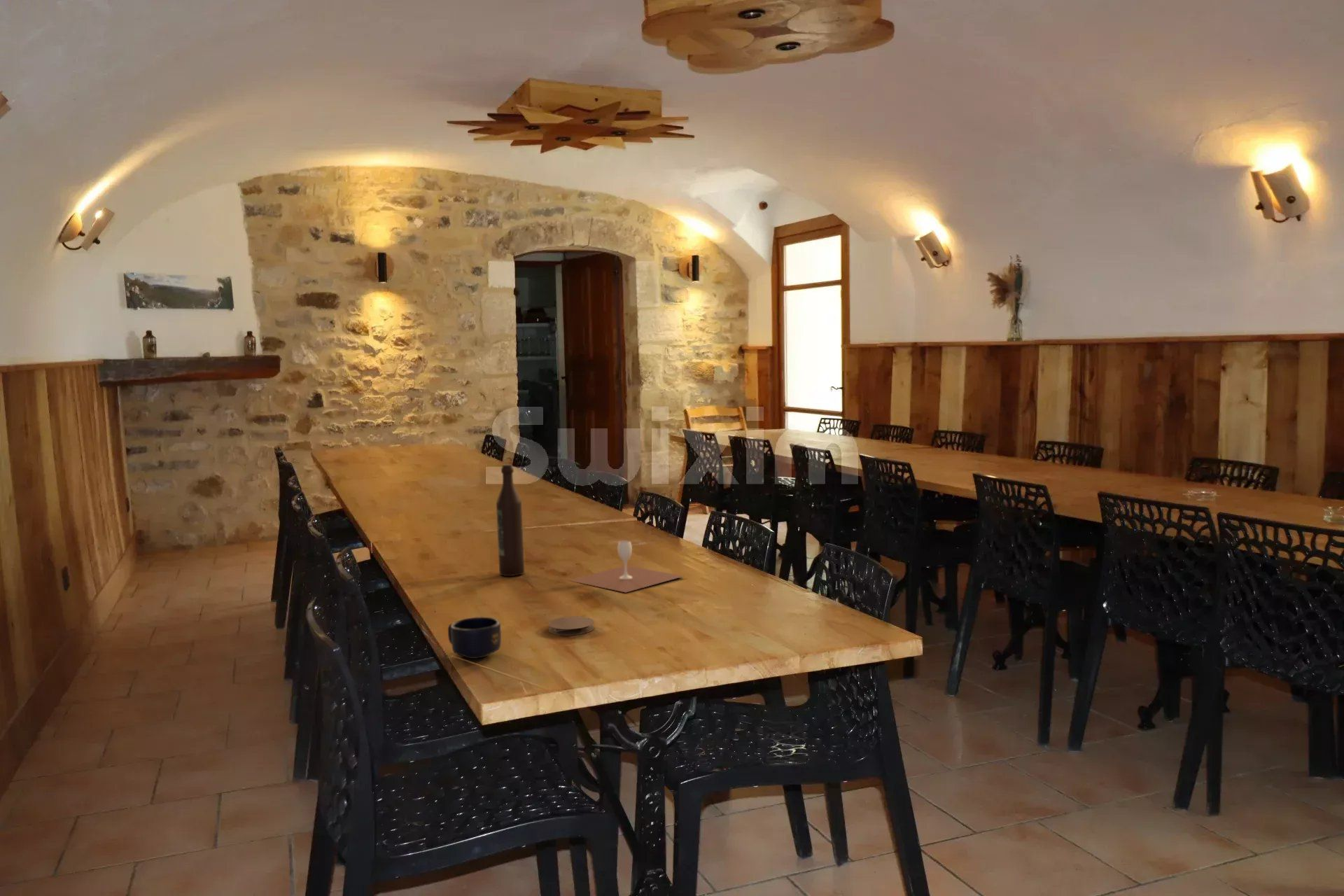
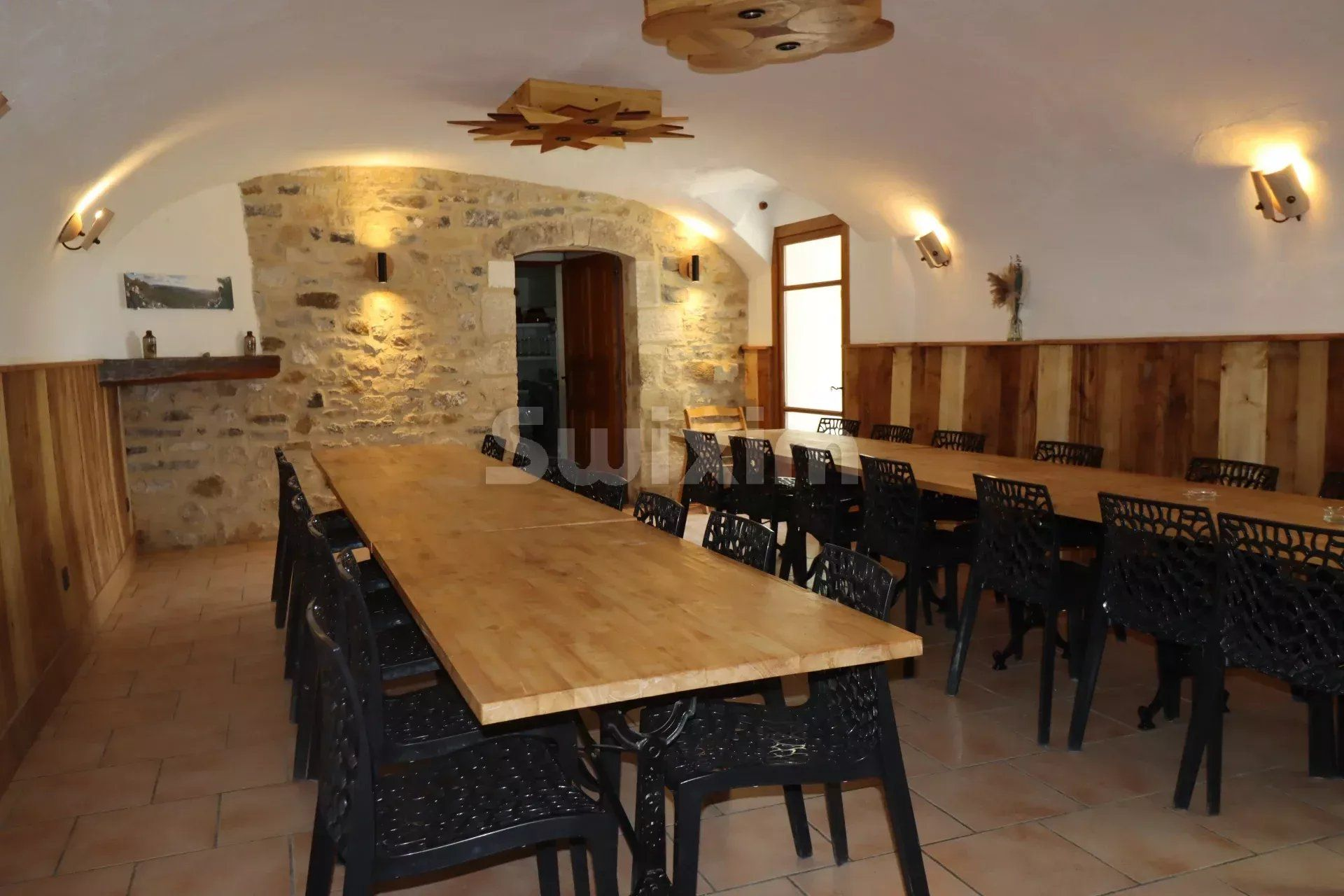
- wine glass [568,540,685,594]
- mug [447,616,502,659]
- wine bottle [496,463,525,577]
- coaster [548,616,595,636]
